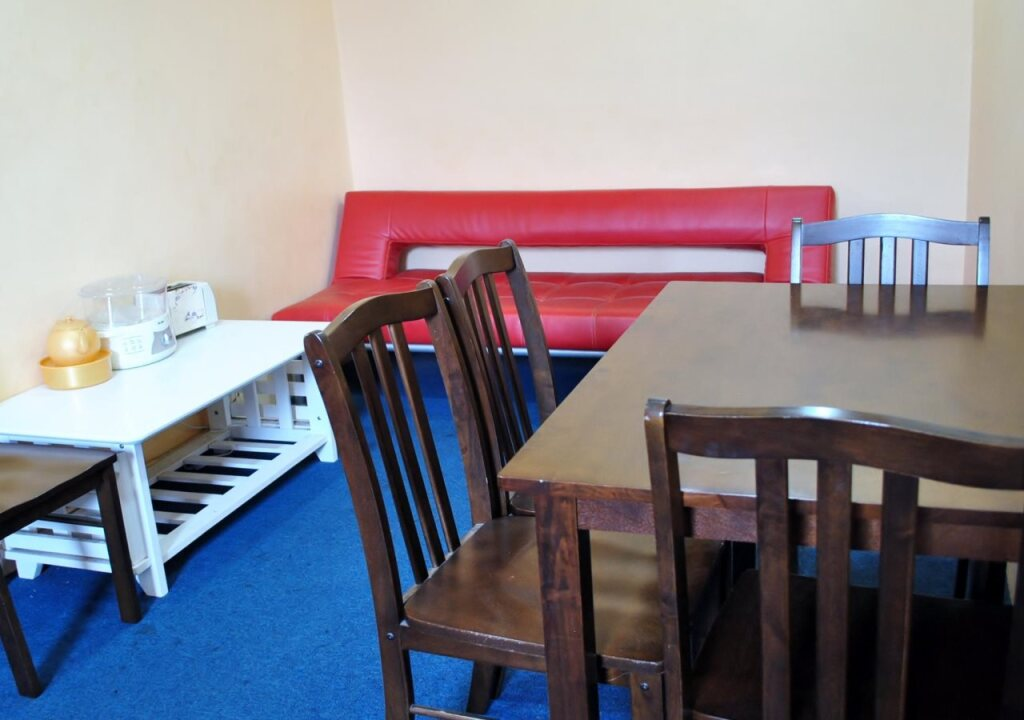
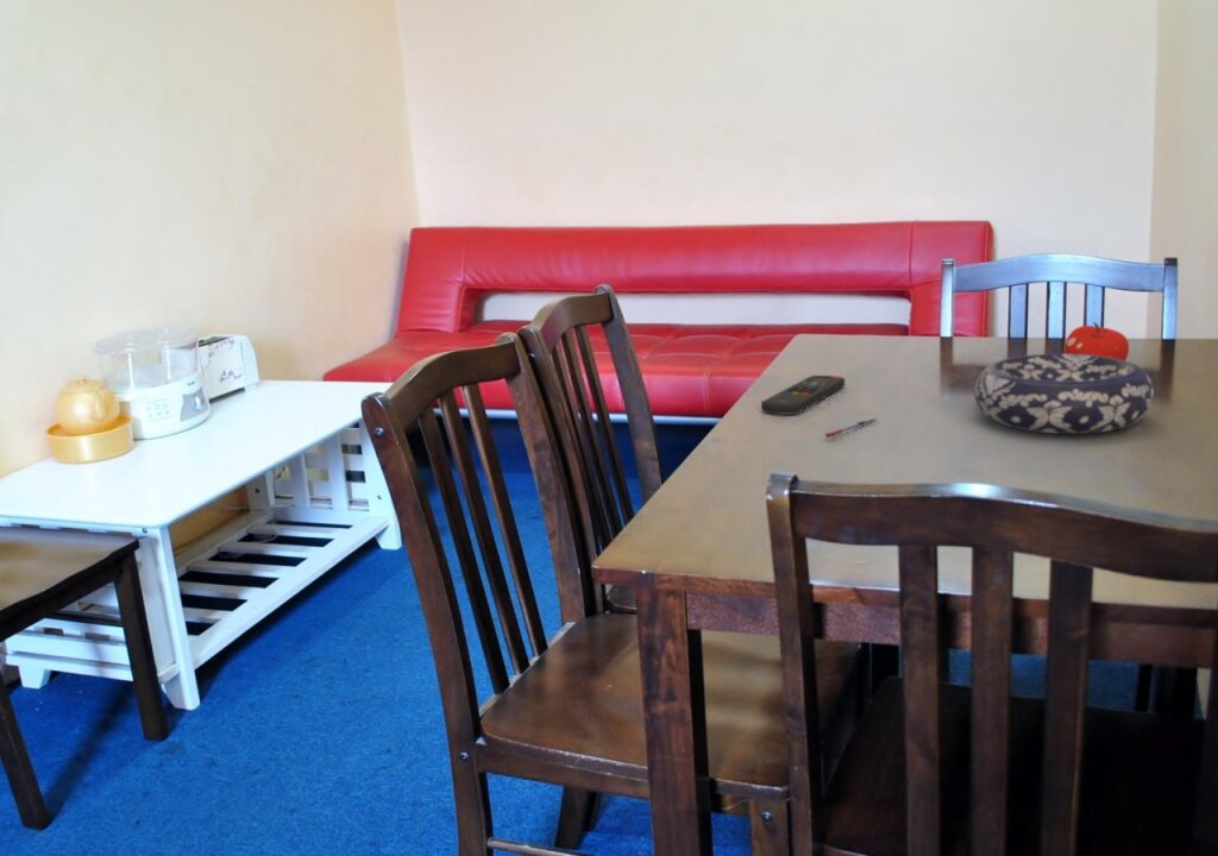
+ pen [824,417,878,439]
+ fruit [1063,321,1130,361]
+ remote control [760,374,846,415]
+ decorative bowl [973,353,1155,435]
